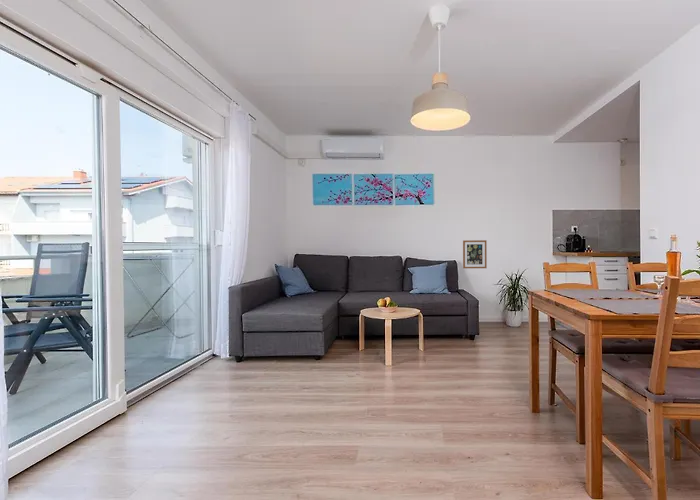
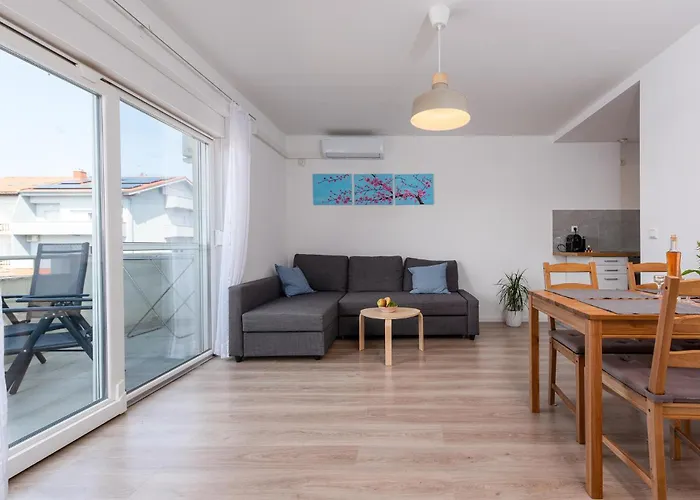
- wall art [462,239,488,269]
